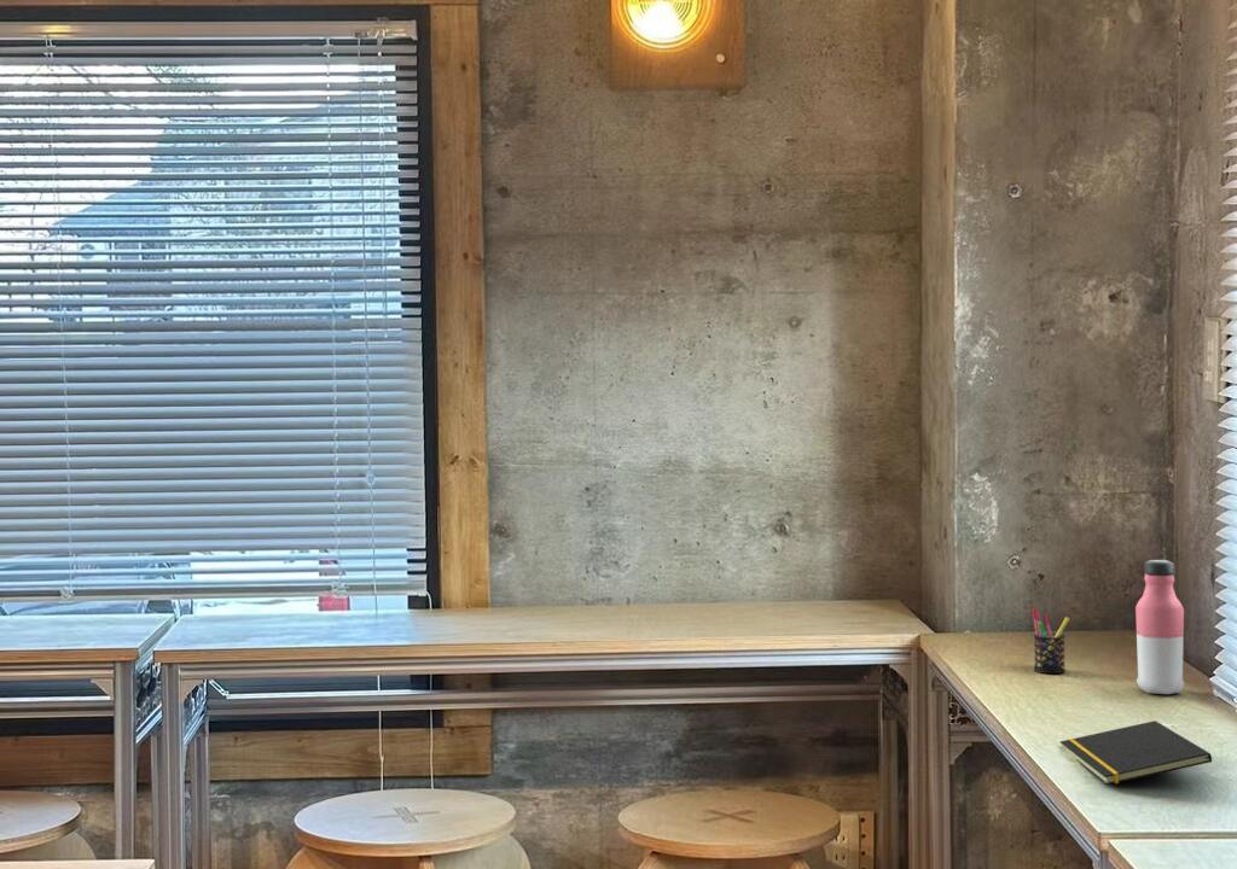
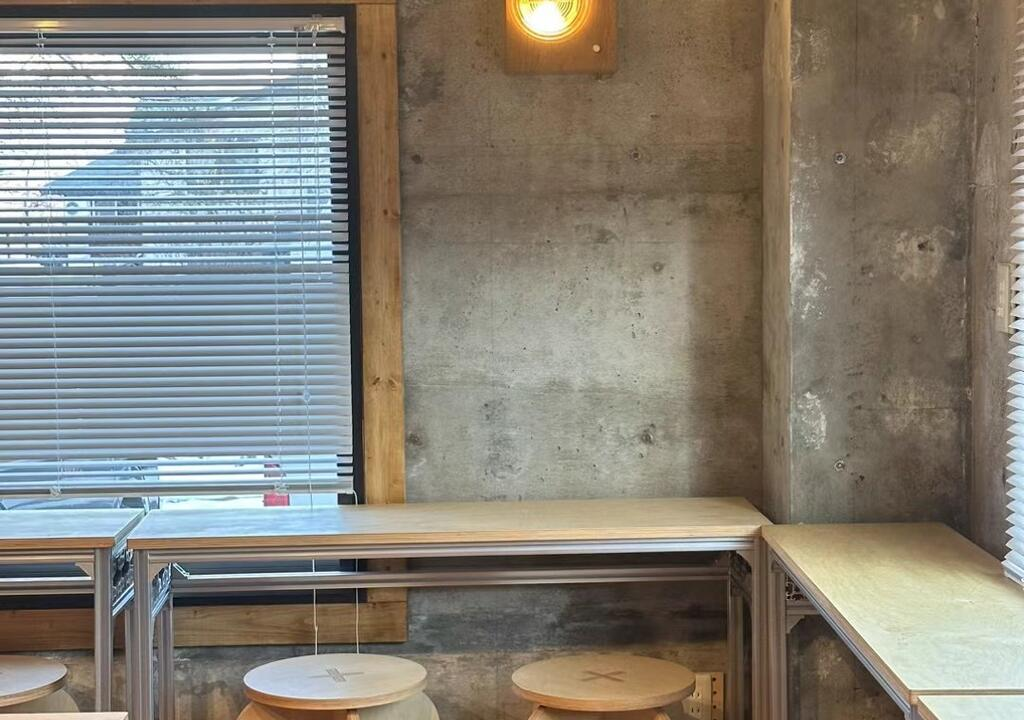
- water bottle [1134,559,1185,695]
- notepad [1059,719,1213,786]
- pen holder [1030,607,1070,675]
